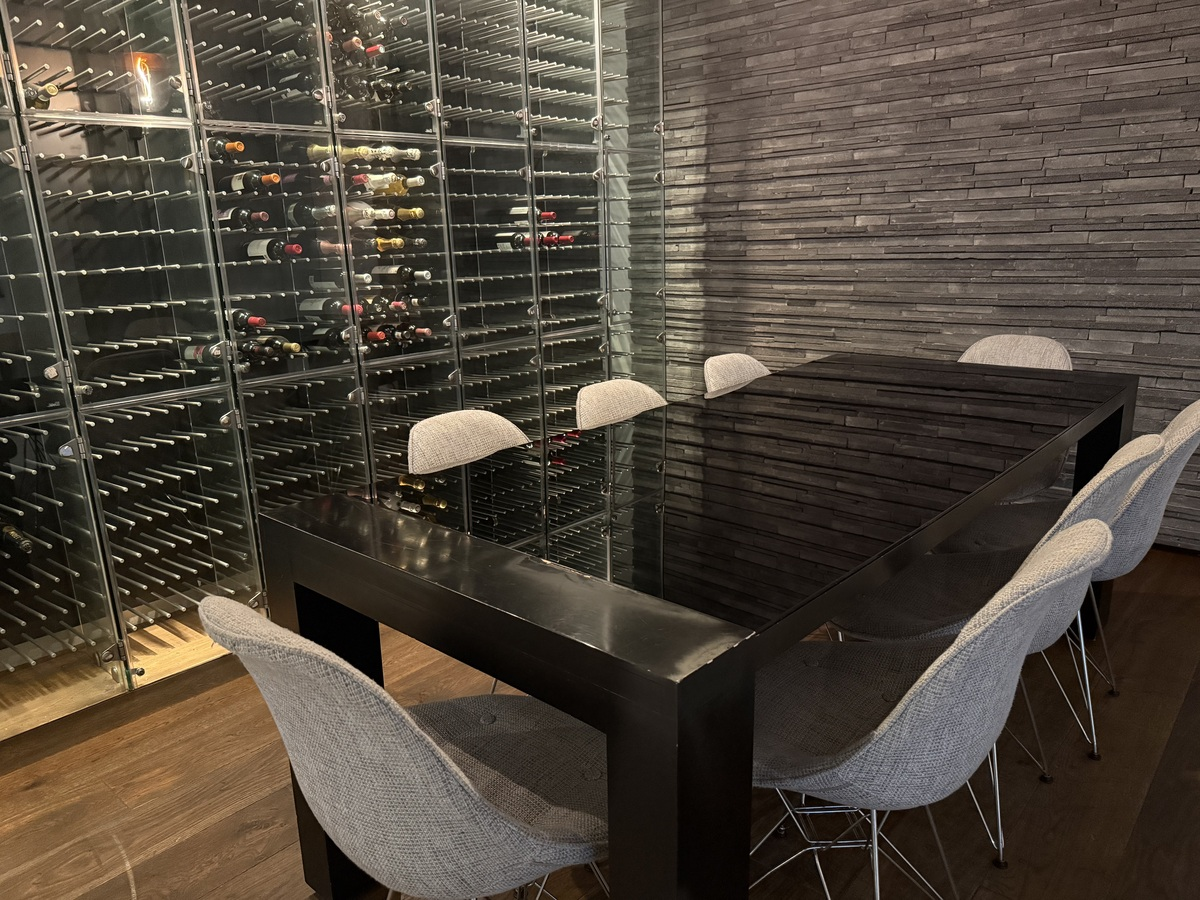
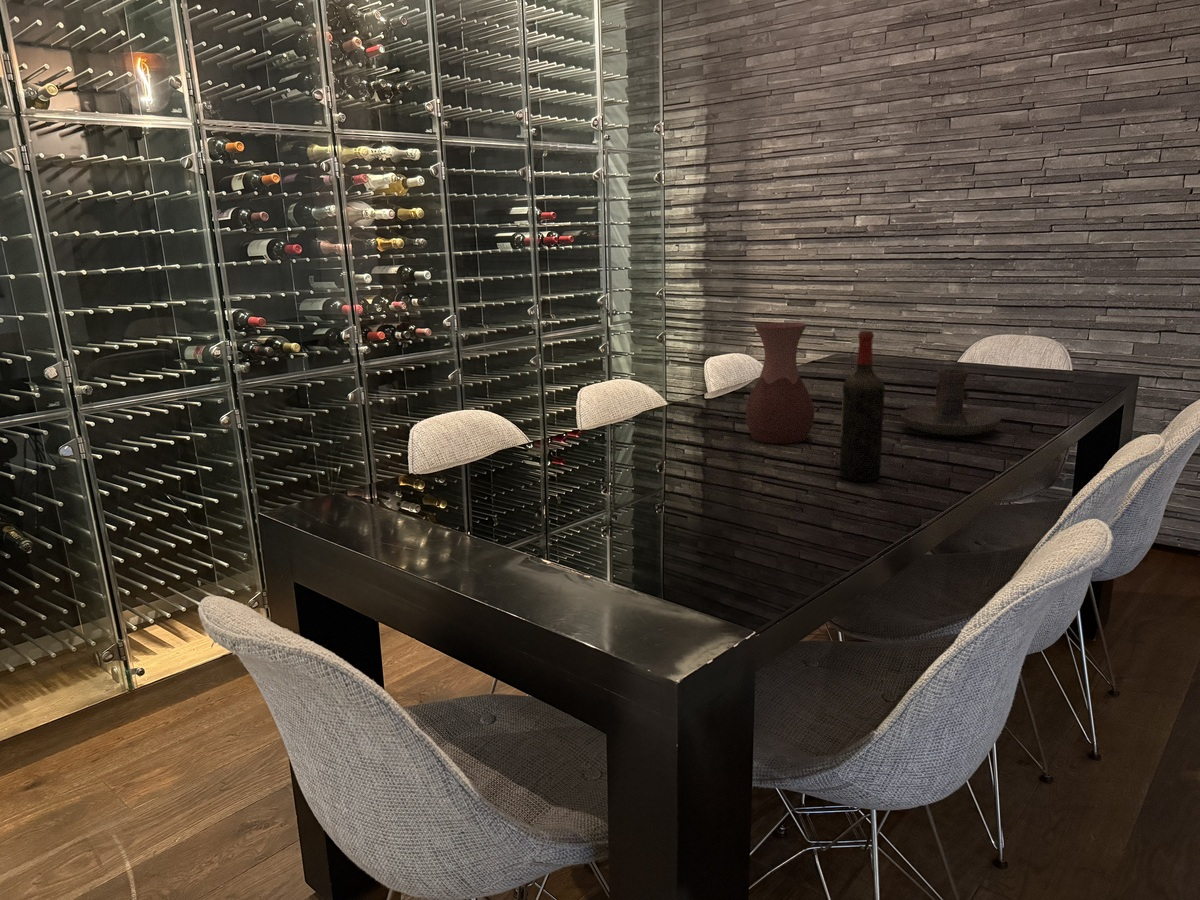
+ wine bottle [838,330,886,482]
+ candle holder [900,368,1002,436]
+ vase [745,322,815,445]
